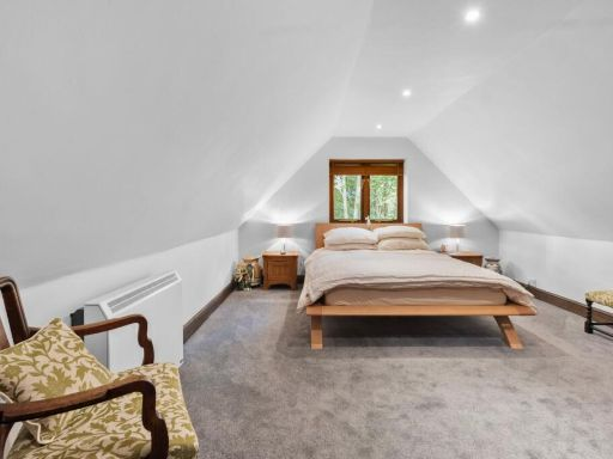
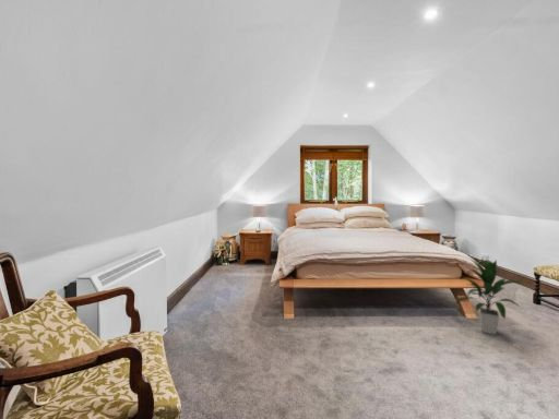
+ indoor plant [452,258,528,336]
